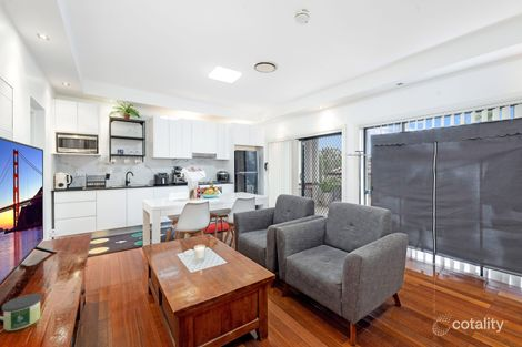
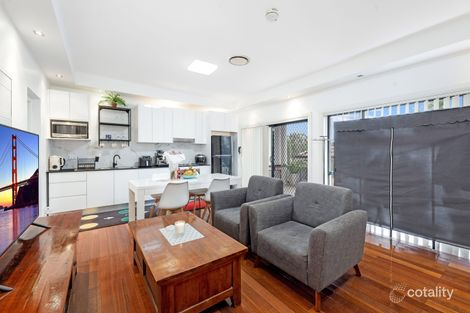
- candle [1,293,43,331]
